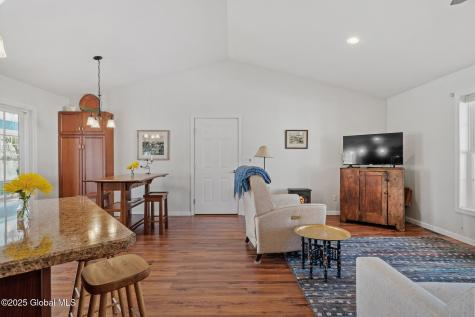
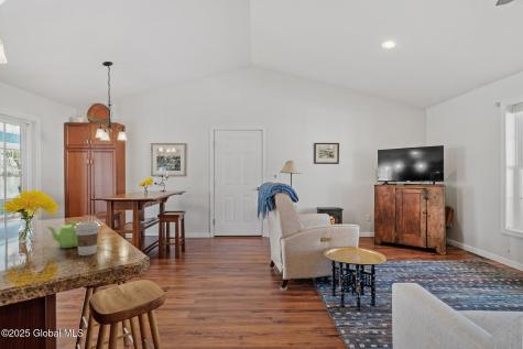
+ coffee cup [74,220,101,257]
+ teapot [45,220,100,249]
